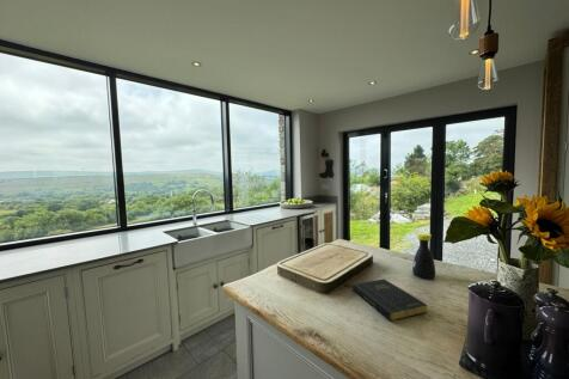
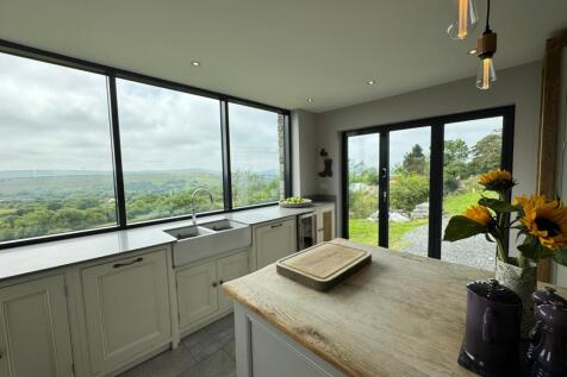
- bottle [411,232,436,280]
- book [351,279,428,324]
